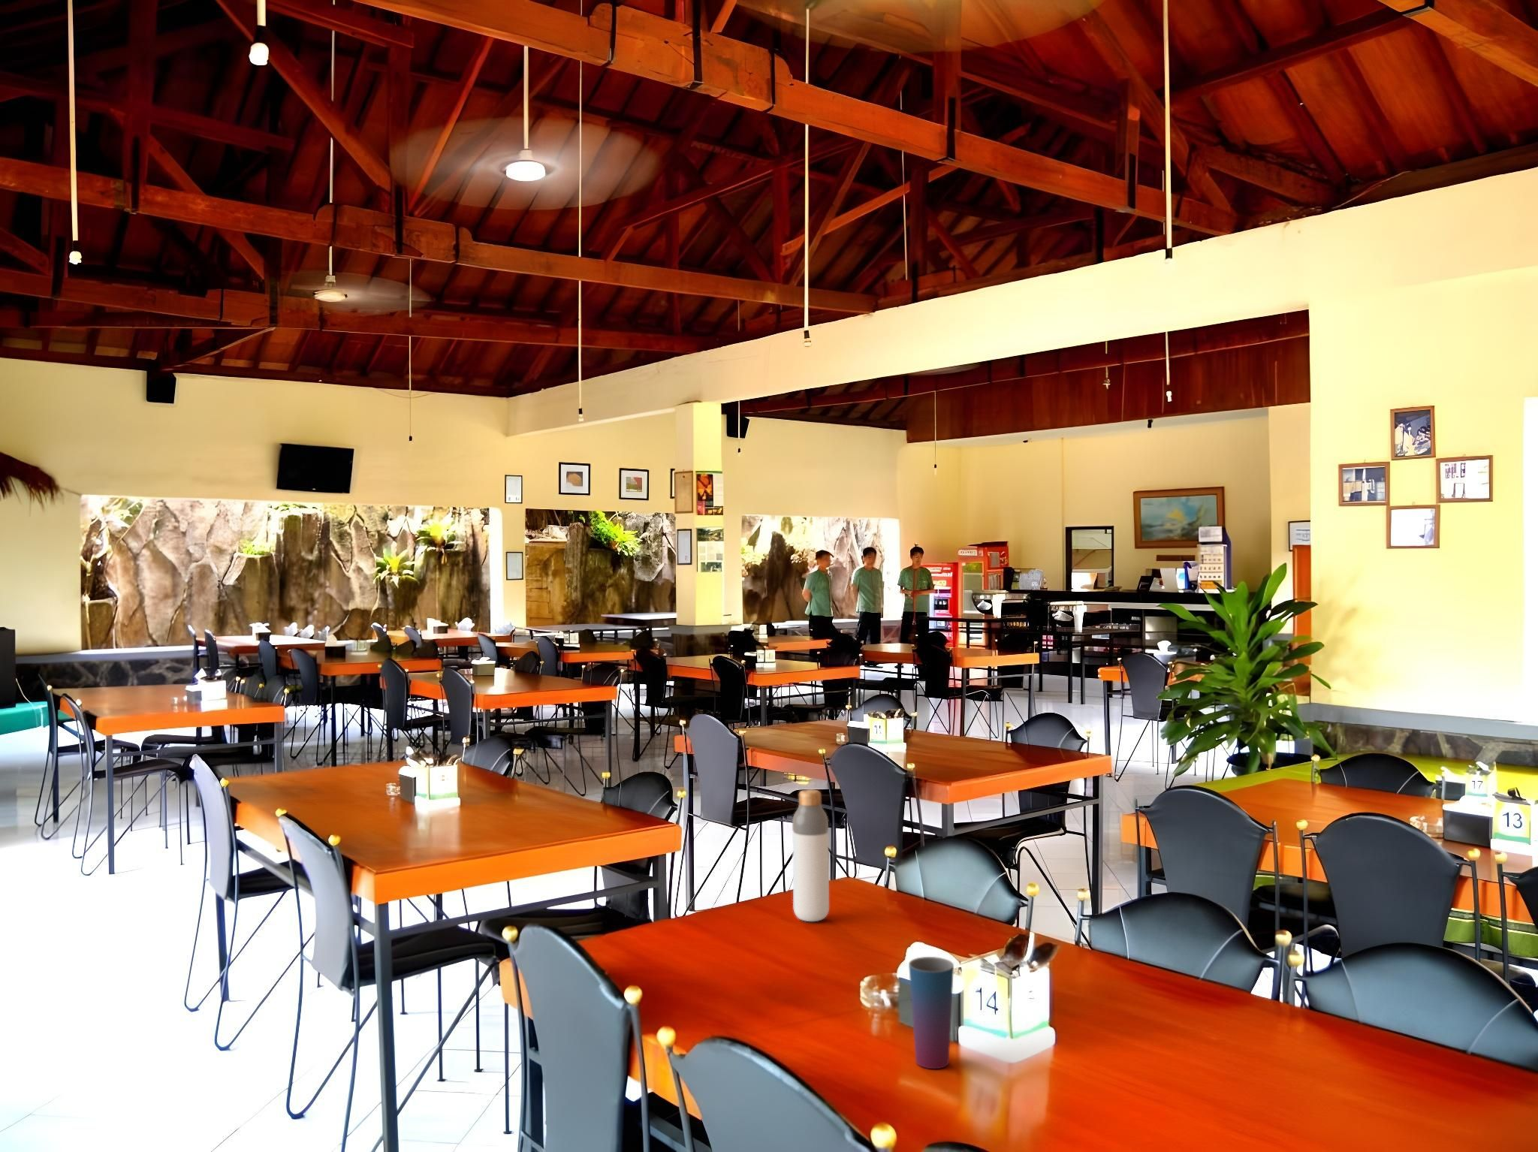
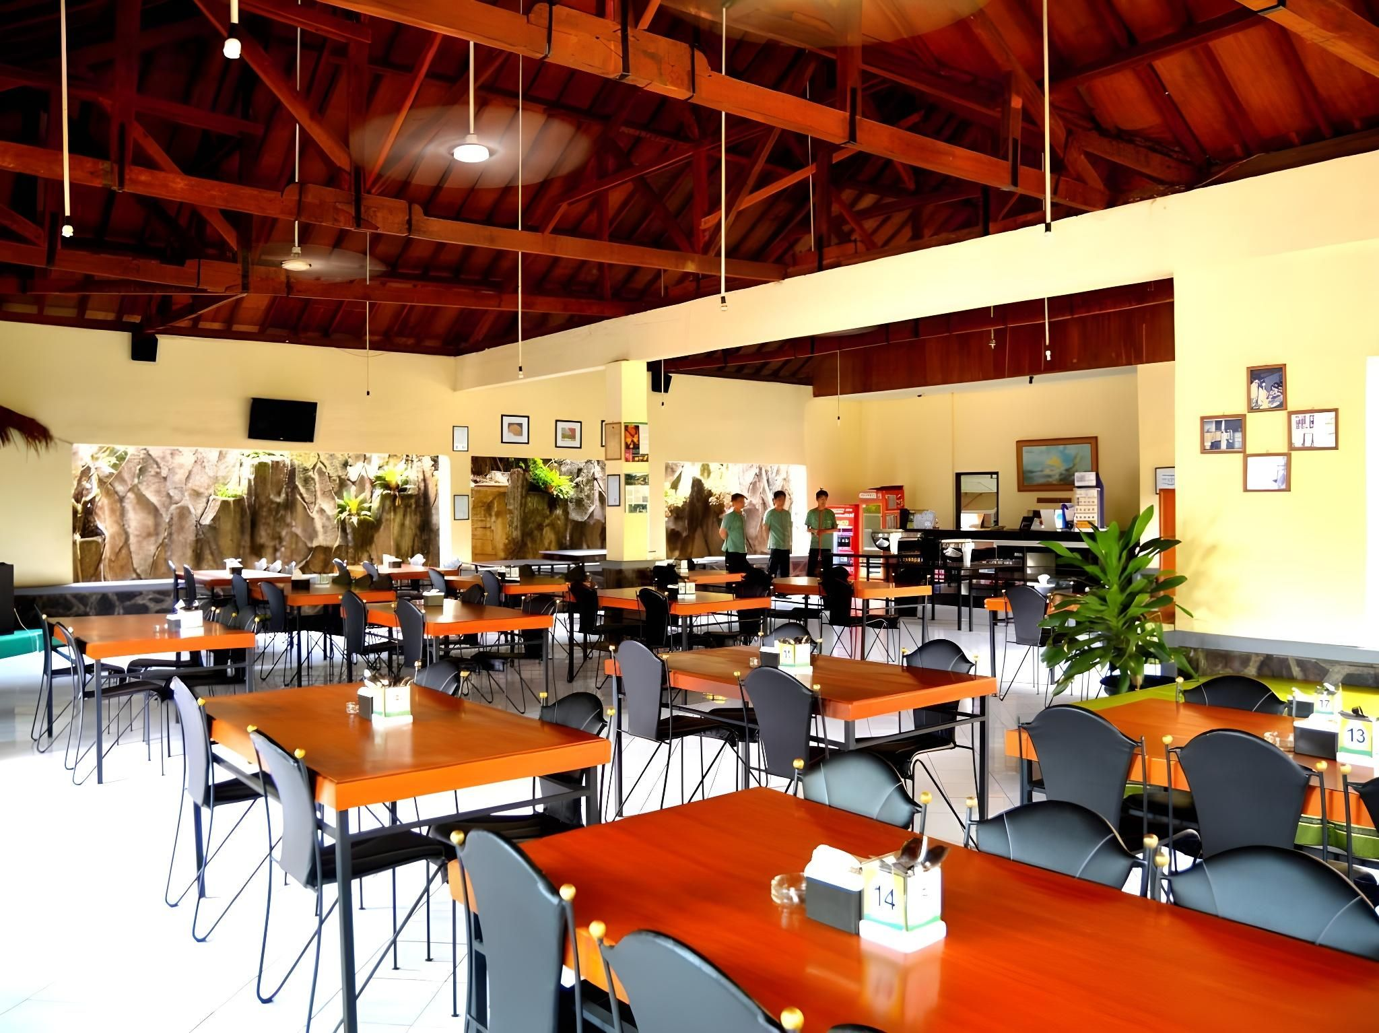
- bottle [791,789,830,922]
- cup [908,956,955,1070]
